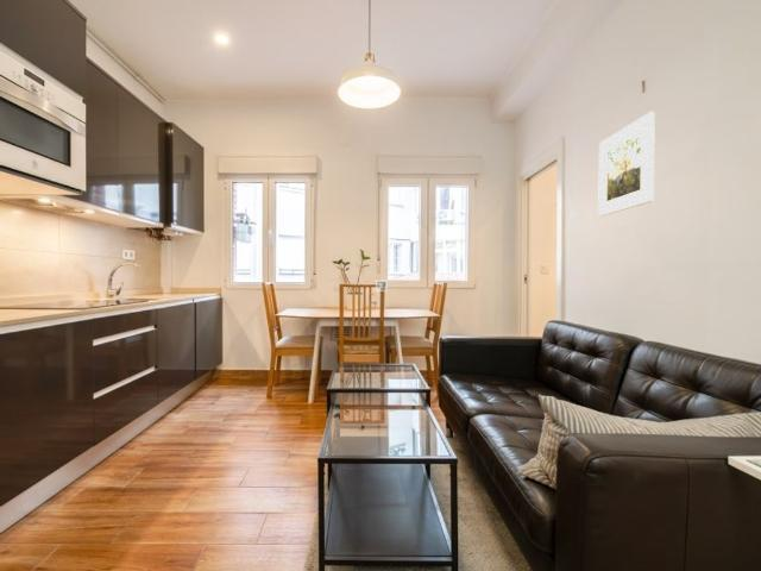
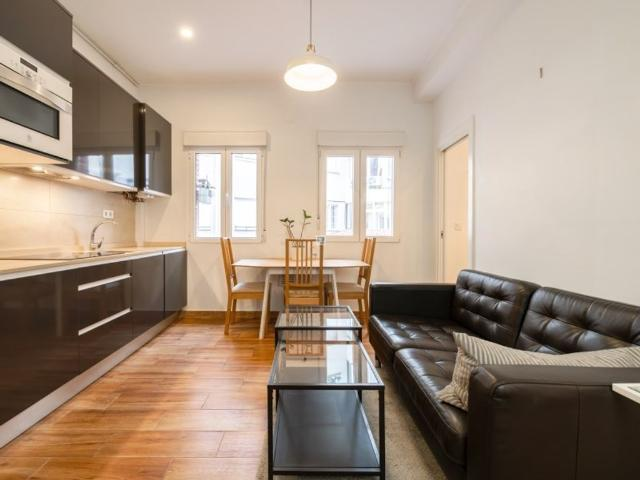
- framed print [597,111,656,218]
